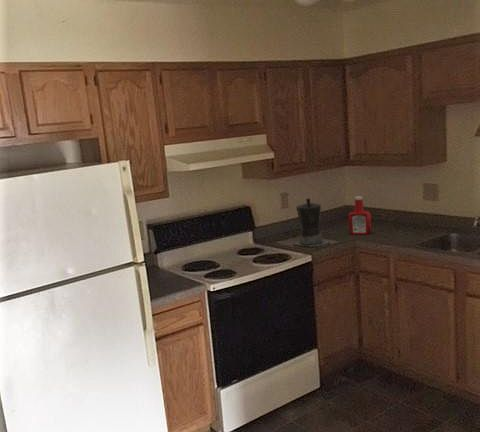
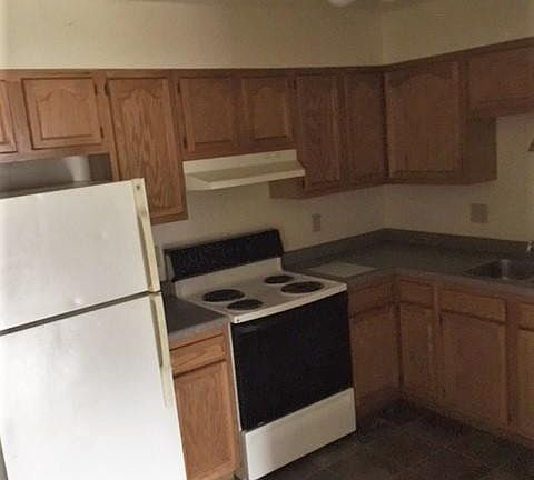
- coffee maker [292,197,332,248]
- soap bottle [348,195,372,235]
